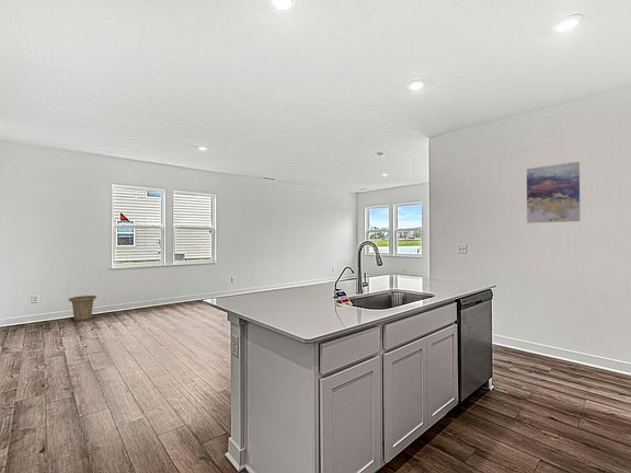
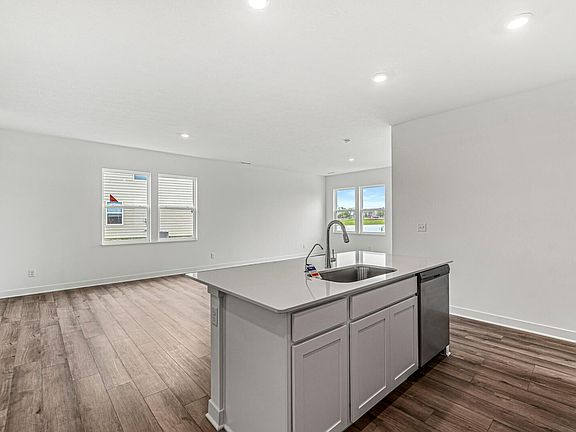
- wall art [526,161,581,224]
- basket [68,295,97,322]
